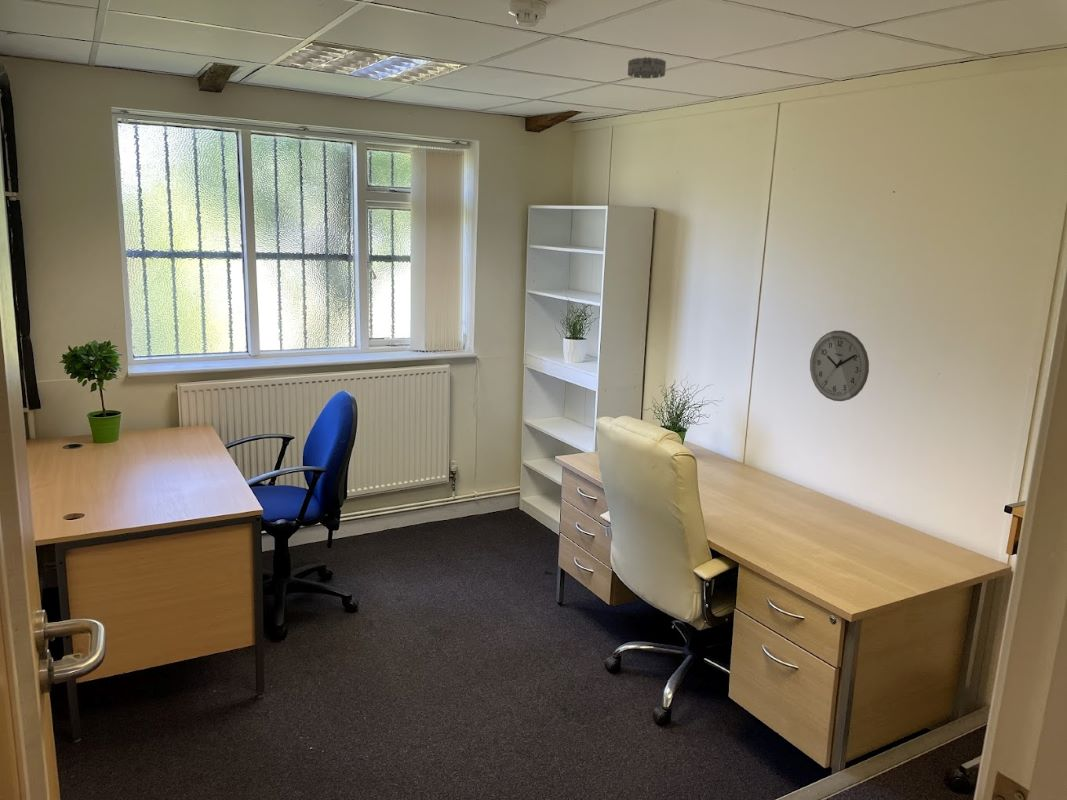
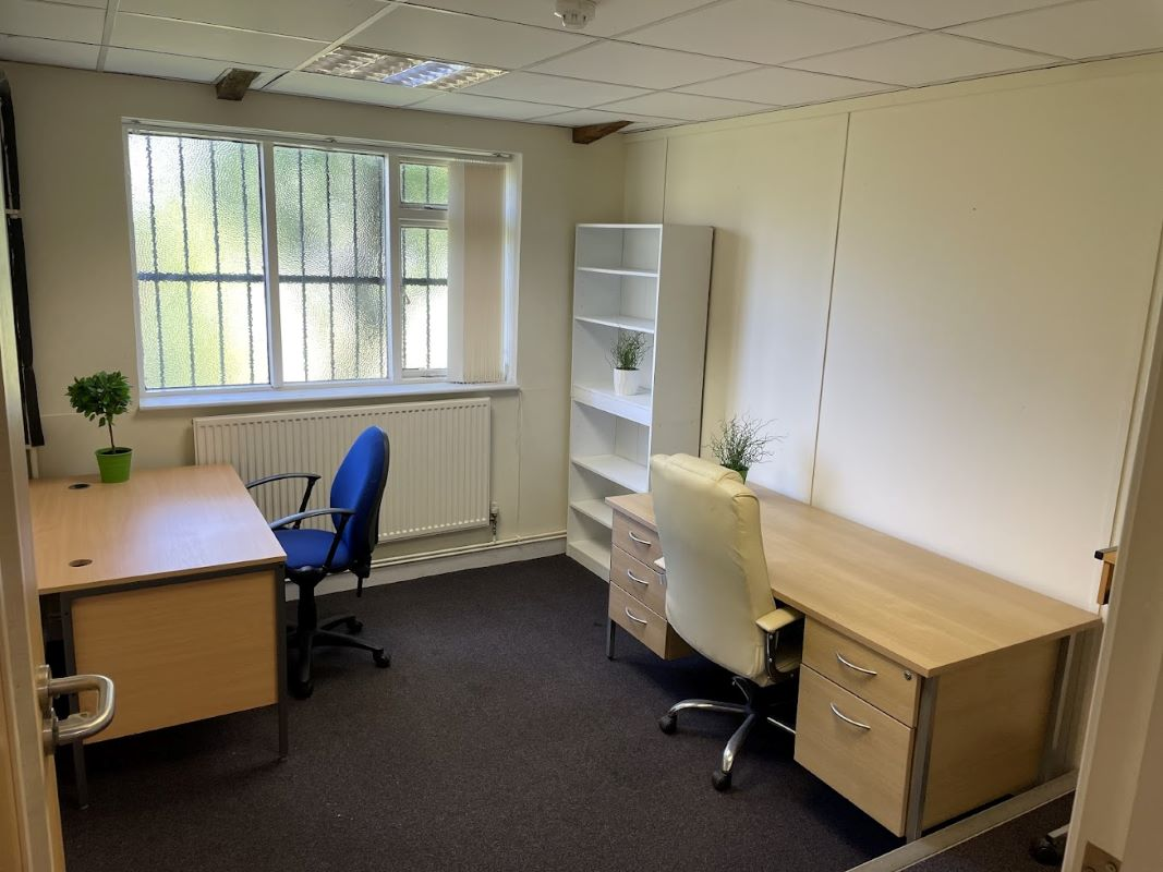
- wall clock [809,330,870,402]
- smoke detector [627,56,667,79]
